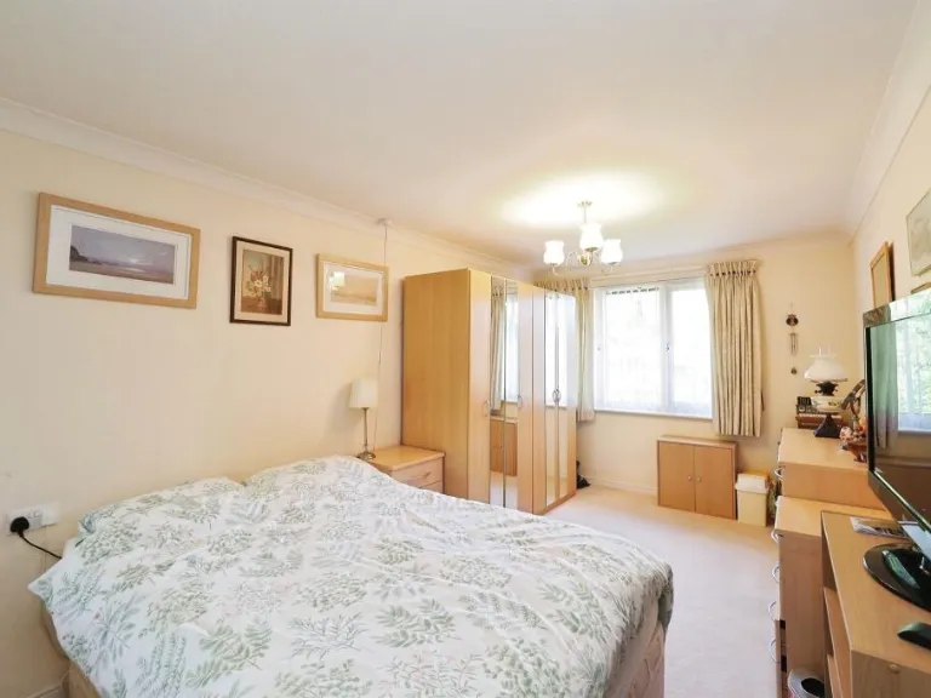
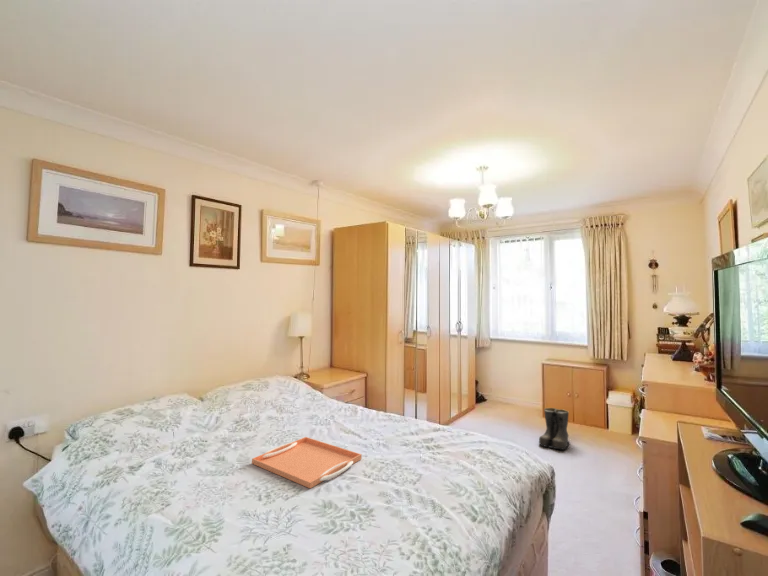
+ boots [538,407,570,450]
+ serving tray [251,436,363,489]
